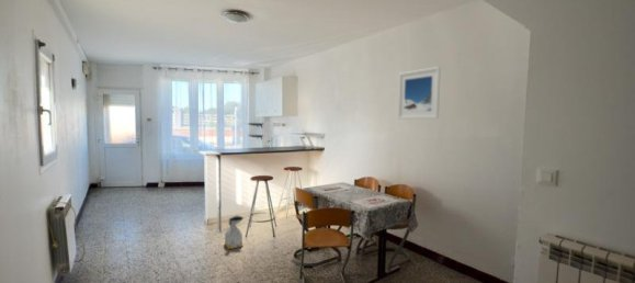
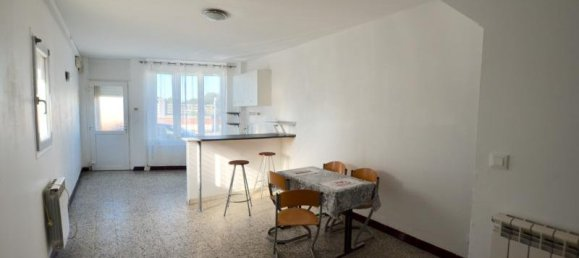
- bag [224,214,245,250]
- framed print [397,66,442,120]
